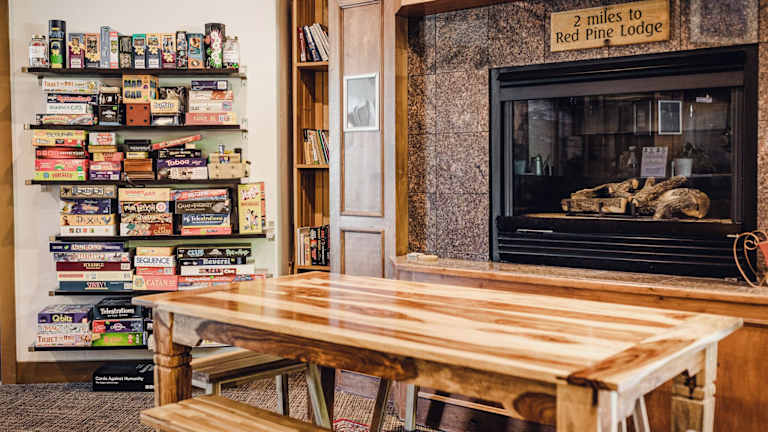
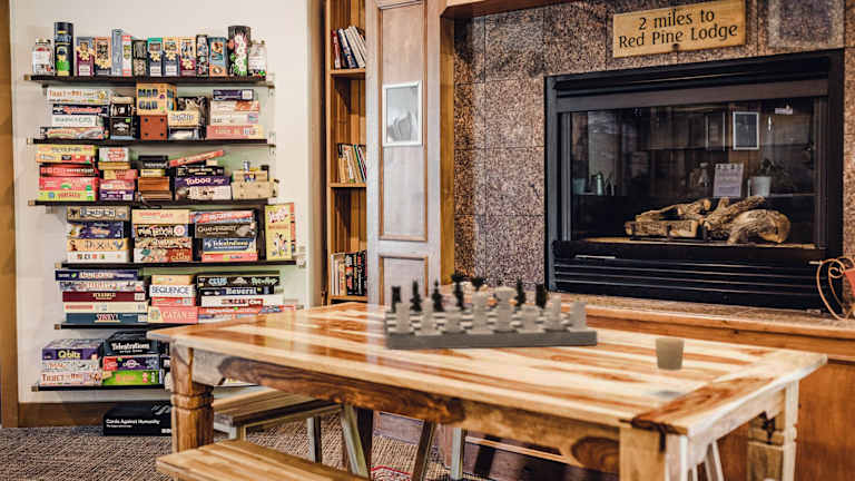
+ candle [653,336,686,372]
+ chess set [384,267,598,351]
